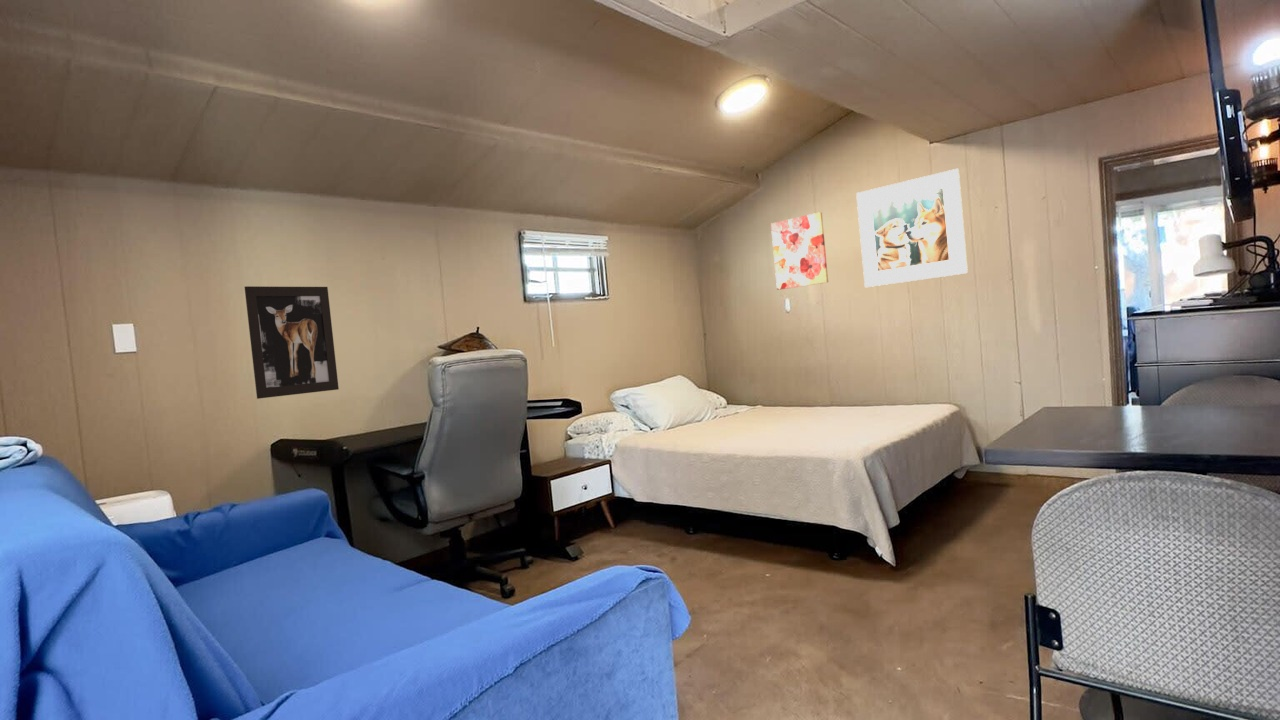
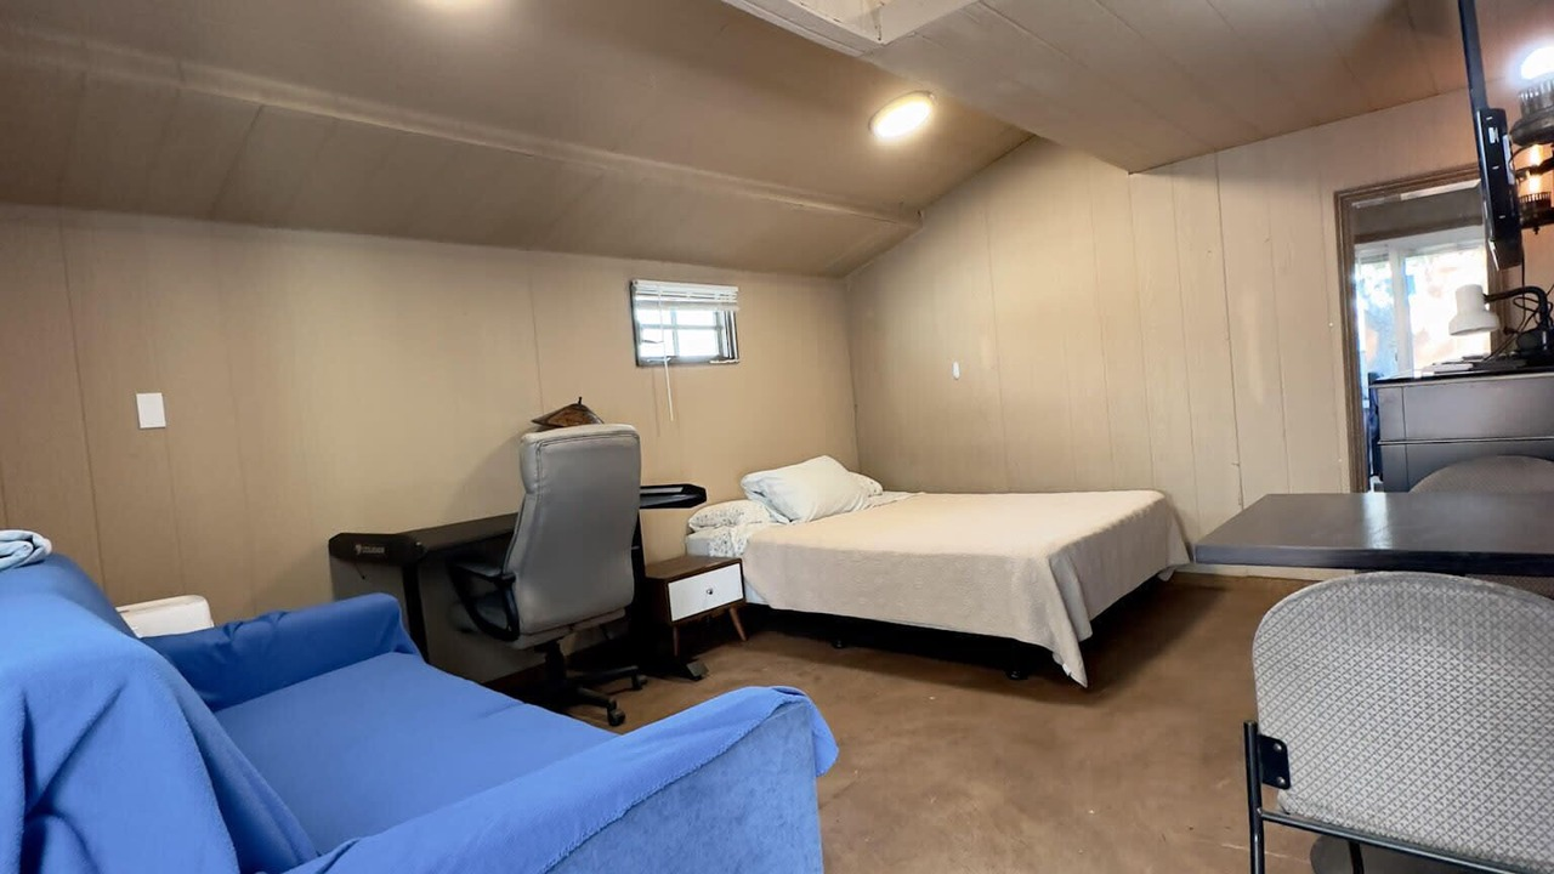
- wall art [770,211,829,291]
- wall art [244,285,340,400]
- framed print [855,168,969,288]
